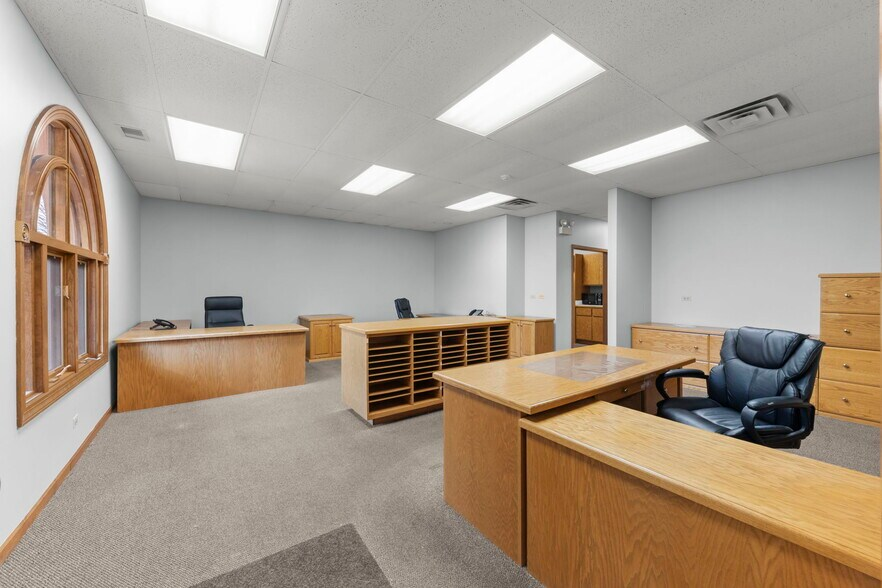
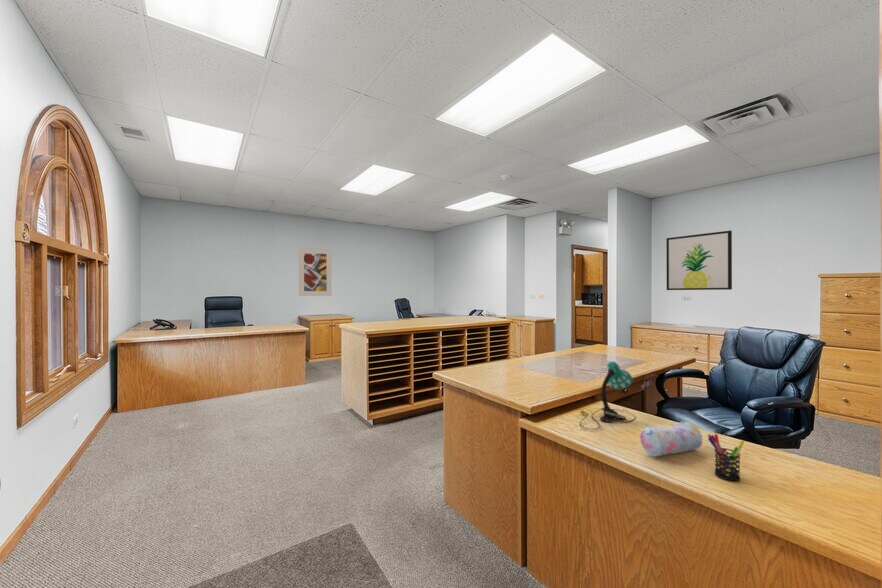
+ wall art [665,230,733,291]
+ desk lamp [578,360,637,431]
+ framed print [298,247,332,297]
+ pencil case [639,420,703,457]
+ pen holder [707,433,745,482]
